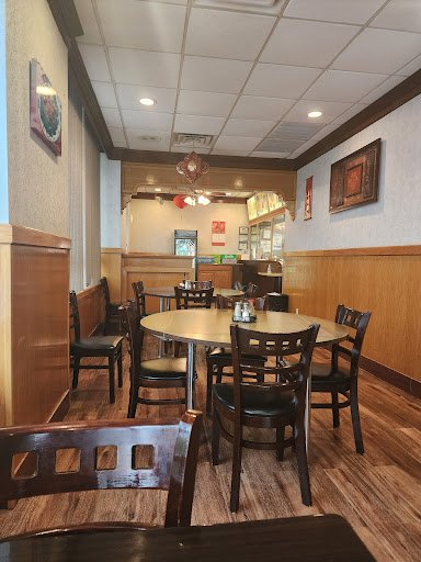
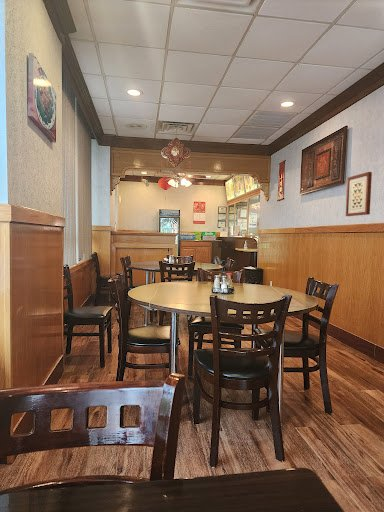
+ wall art [345,171,373,217]
